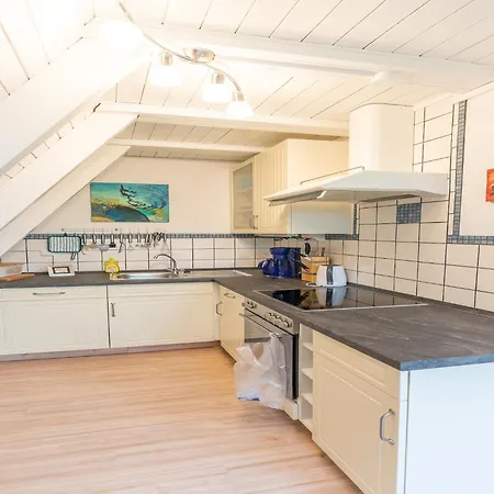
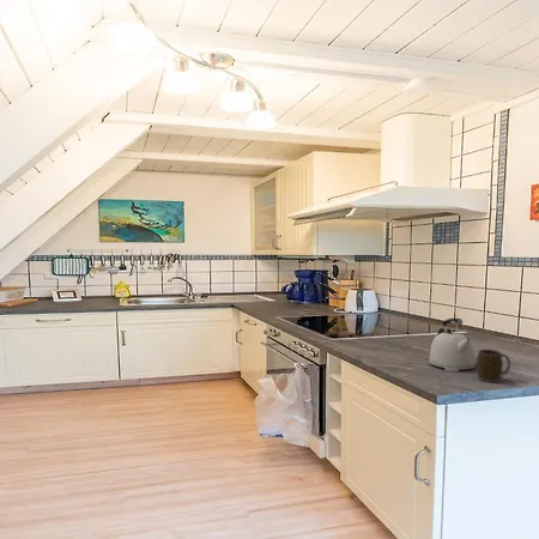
+ mug [476,349,511,383]
+ kettle [428,317,476,373]
